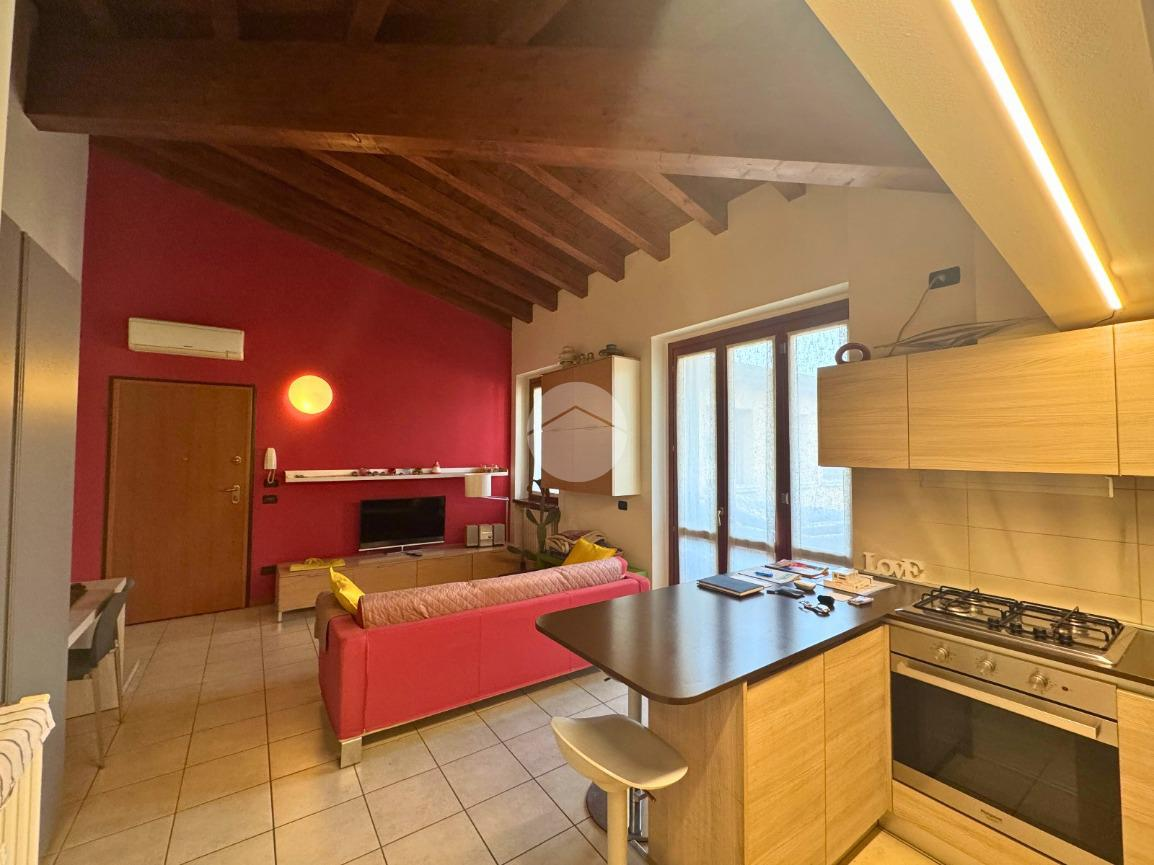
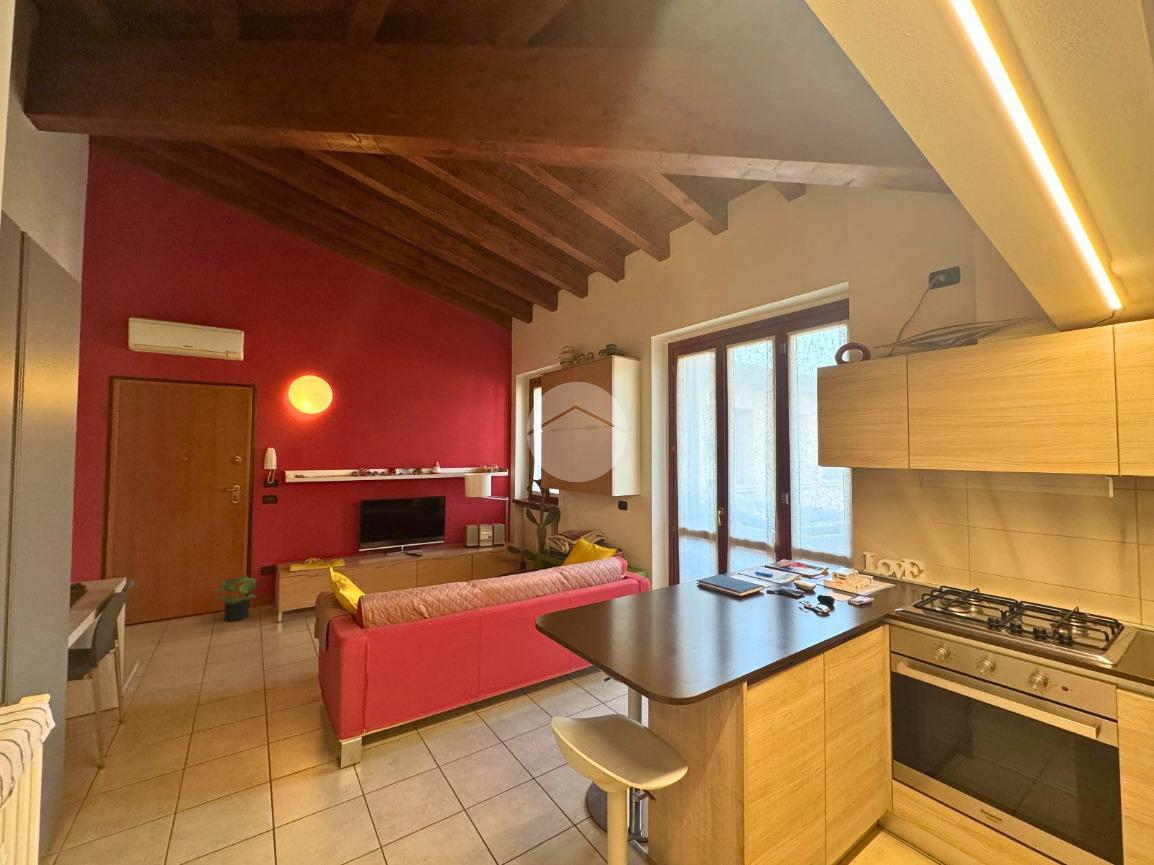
+ potted plant [210,575,259,623]
